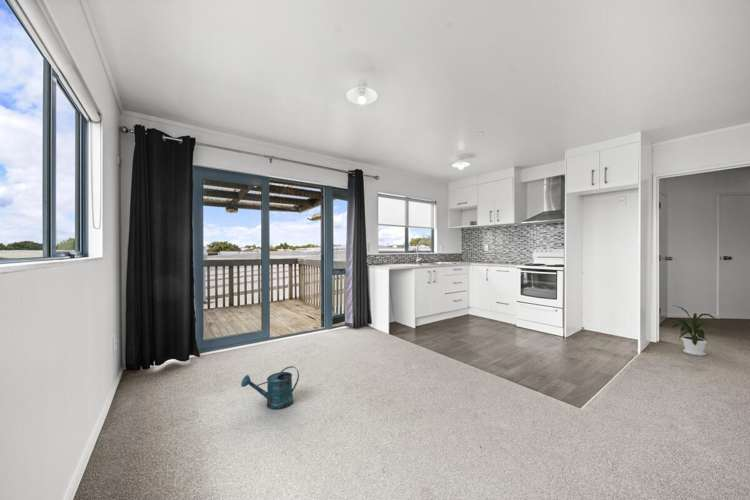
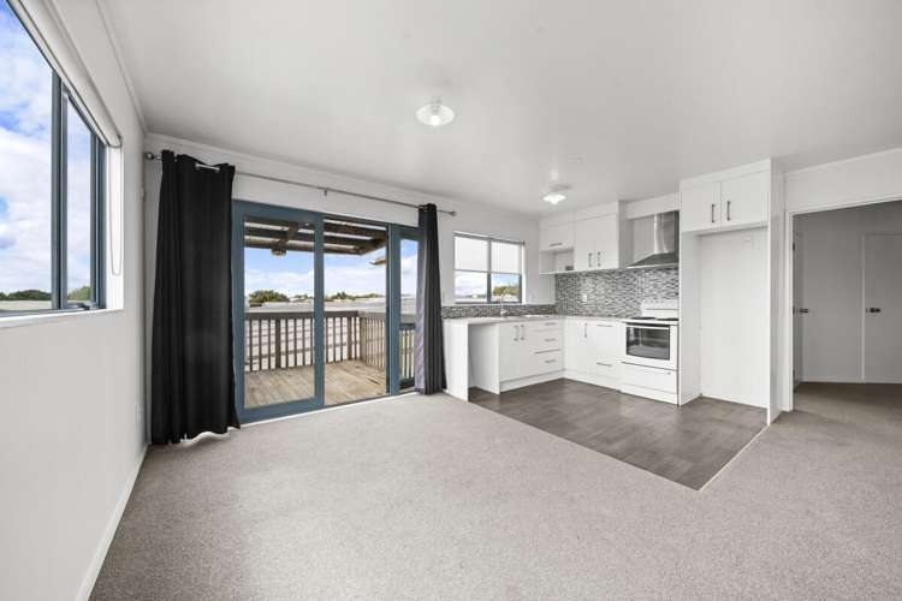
- house plant [667,304,719,357]
- watering can [240,365,300,410]
